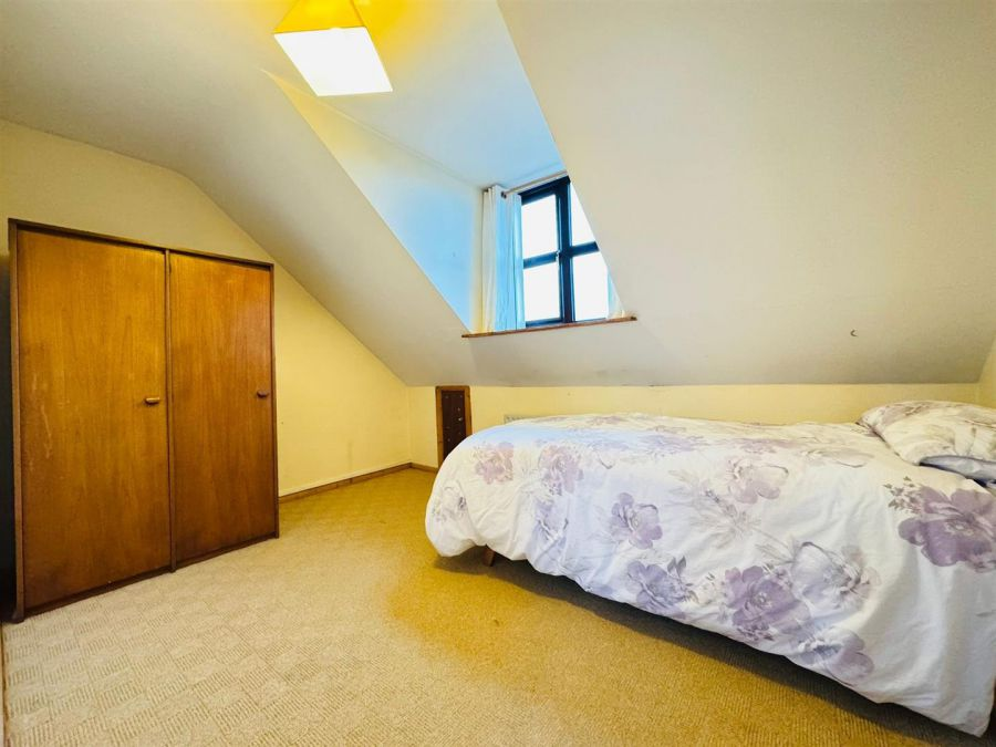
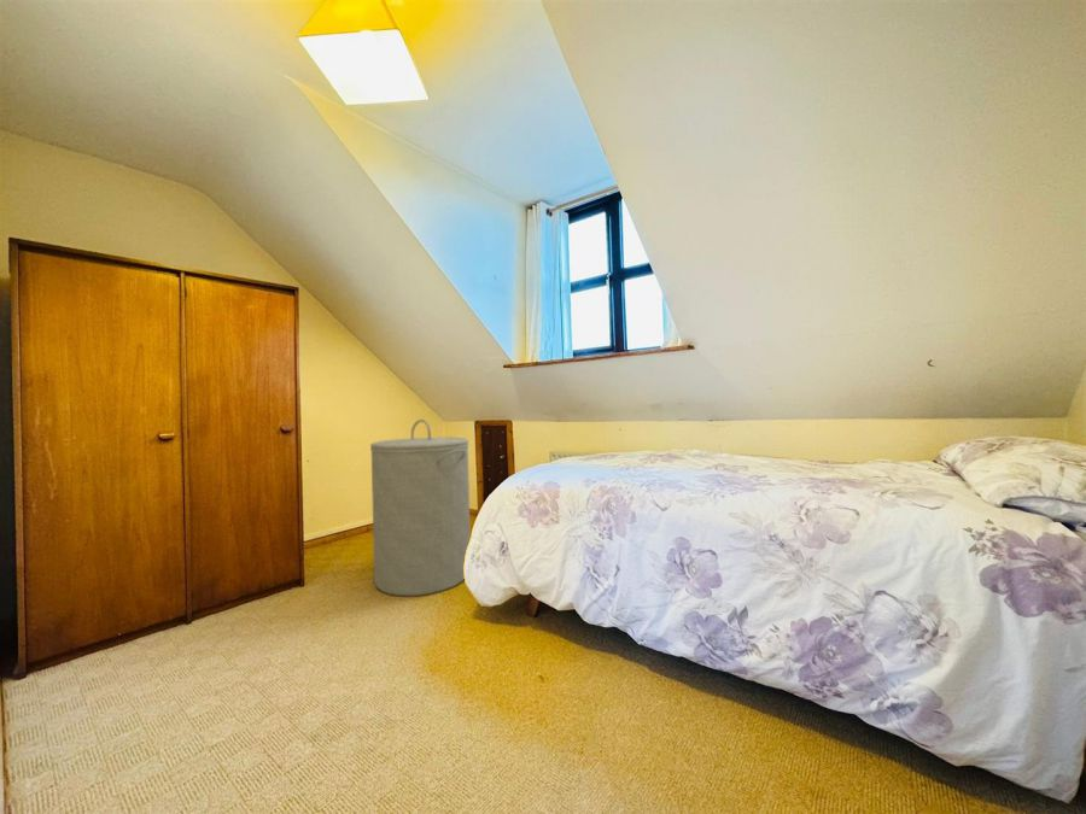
+ laundry hamper [369,418,472,597]
